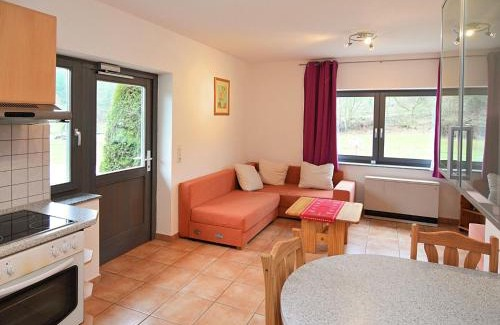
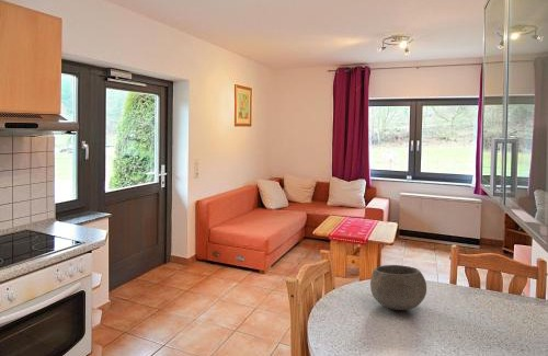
+ bowl [369,264,427,311]
